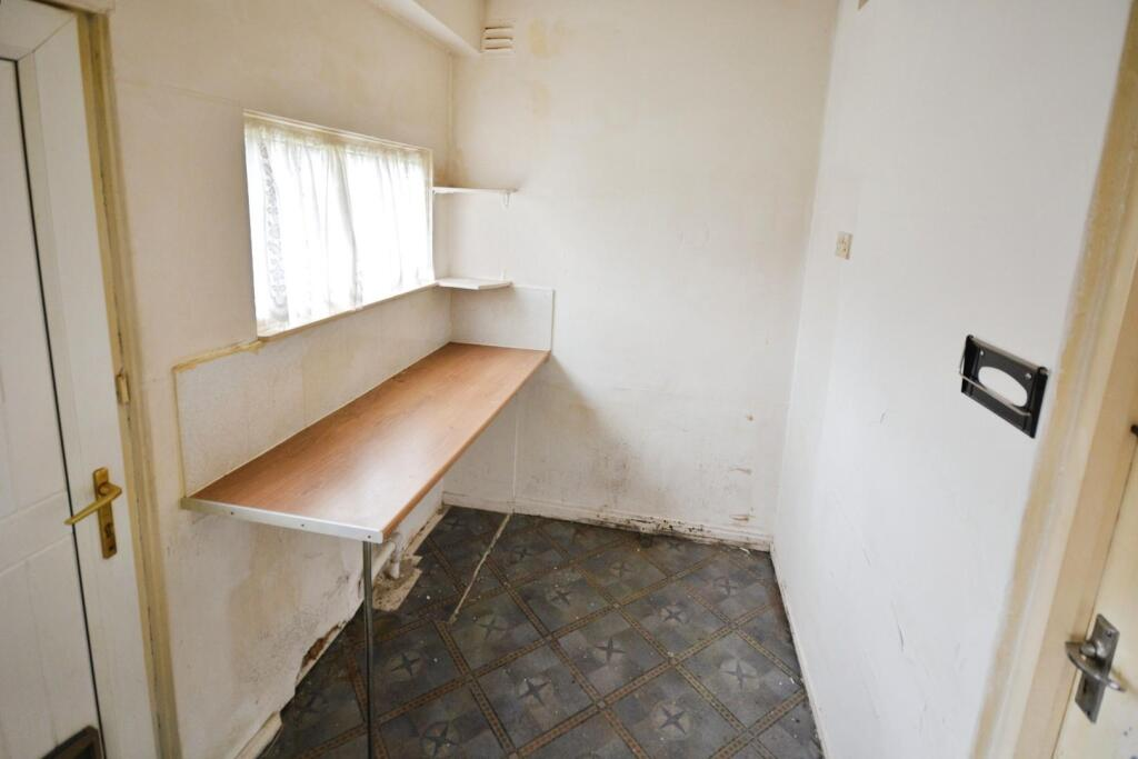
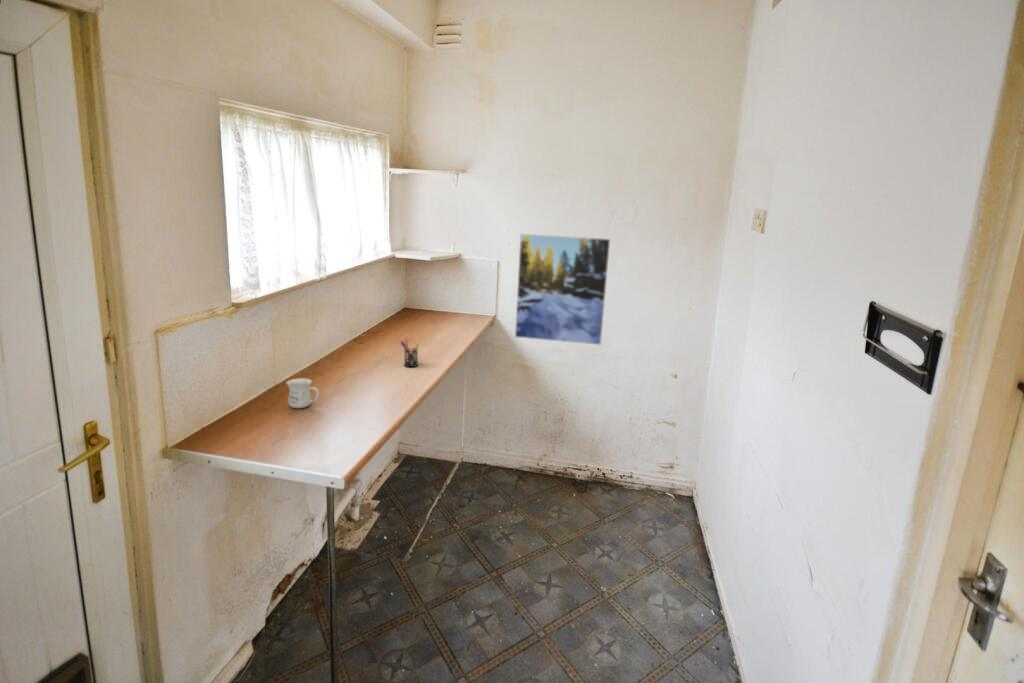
+ pen holder [399,338,420,368]
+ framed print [514,233,611,346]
+ mug [285,377,320,409]
